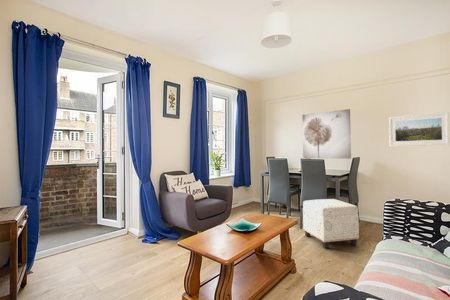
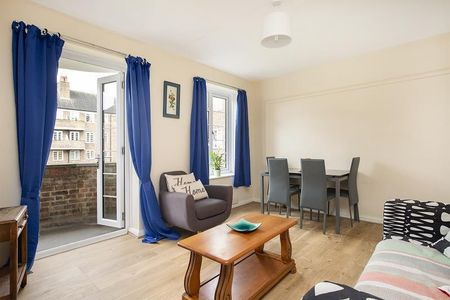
- wall art [301,108,352,160]
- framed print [388,111,450,147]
- ottoman [302,198,360,249]
